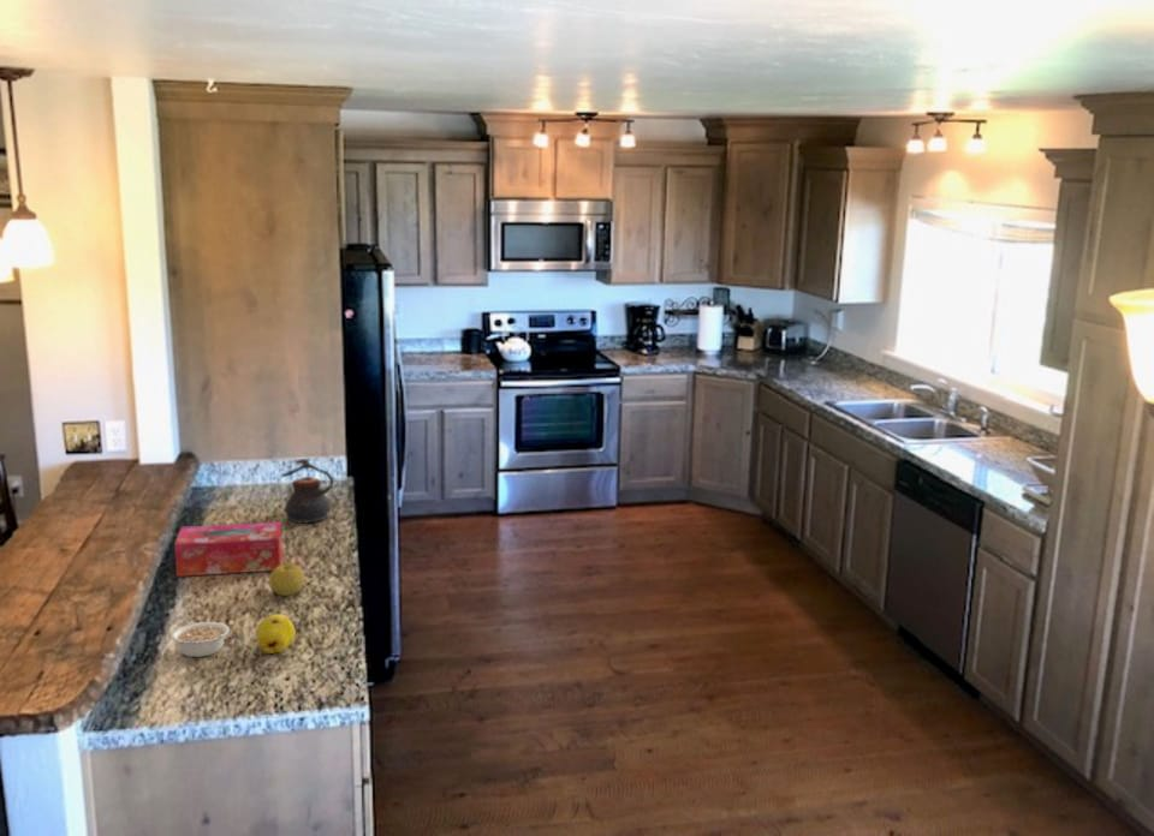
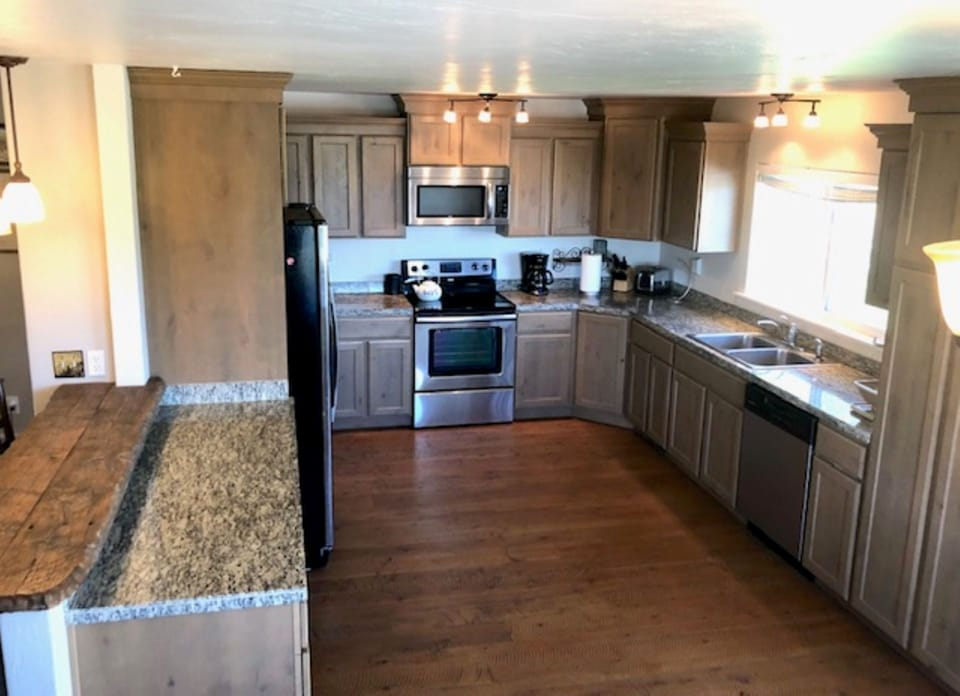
- fruit [268,562,305,597]
- tissue box [173,521,284,578]
- fruit [256,613,297,655]
- legume [169,621,231,658]
- teapot [280,458,334,524]
